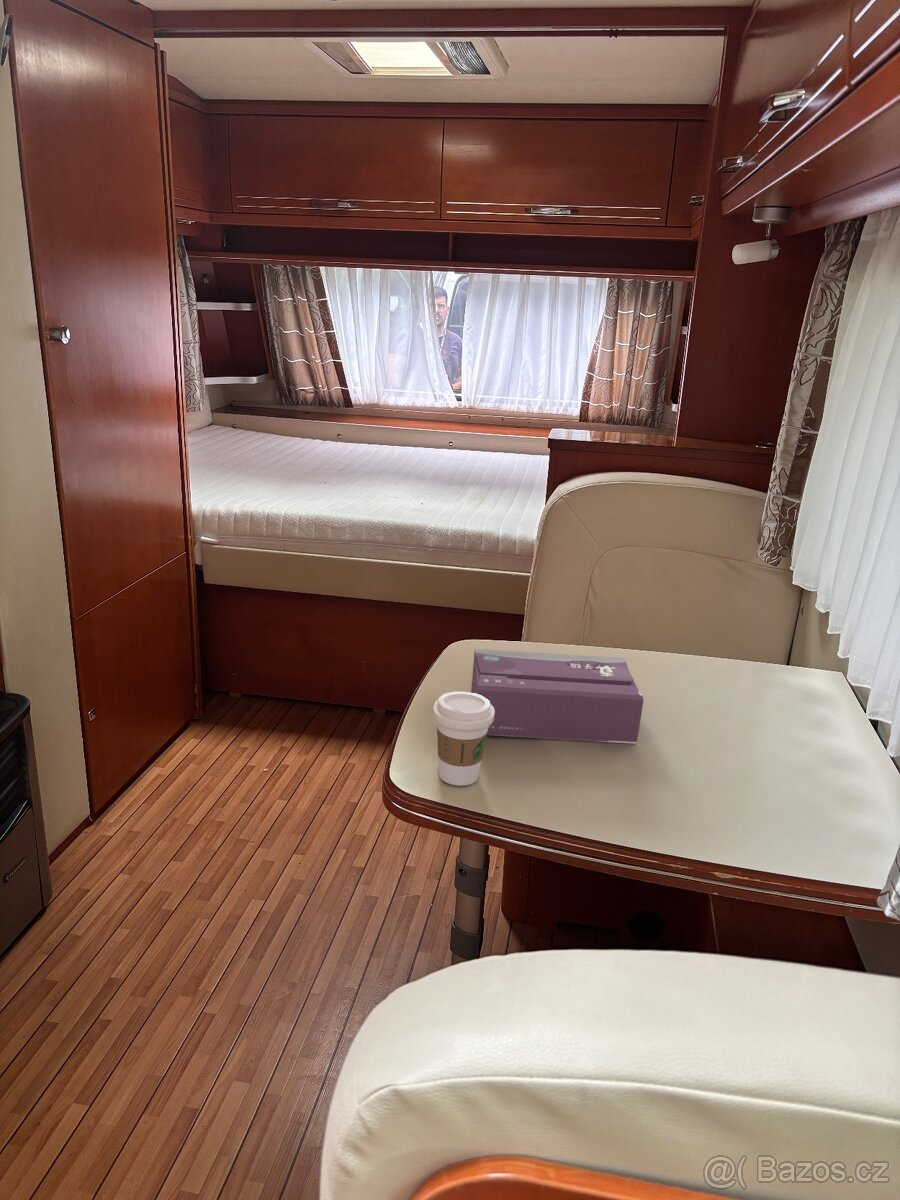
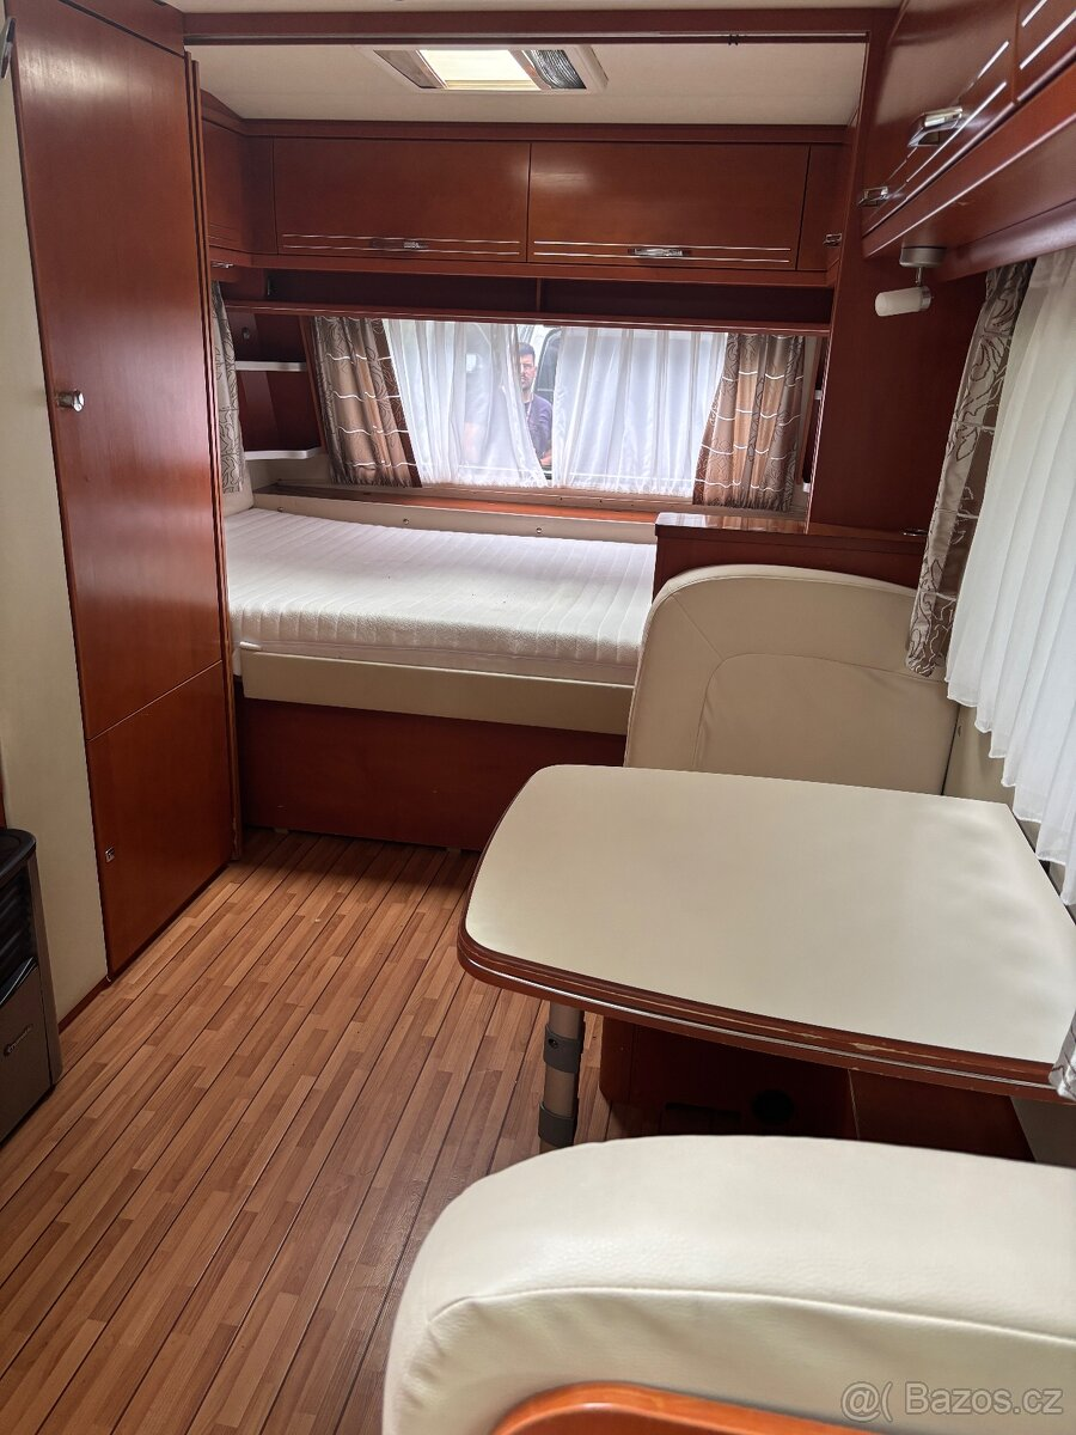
- tissue box [470,648,644,745]
- coffee cup [431,691,495,787]
